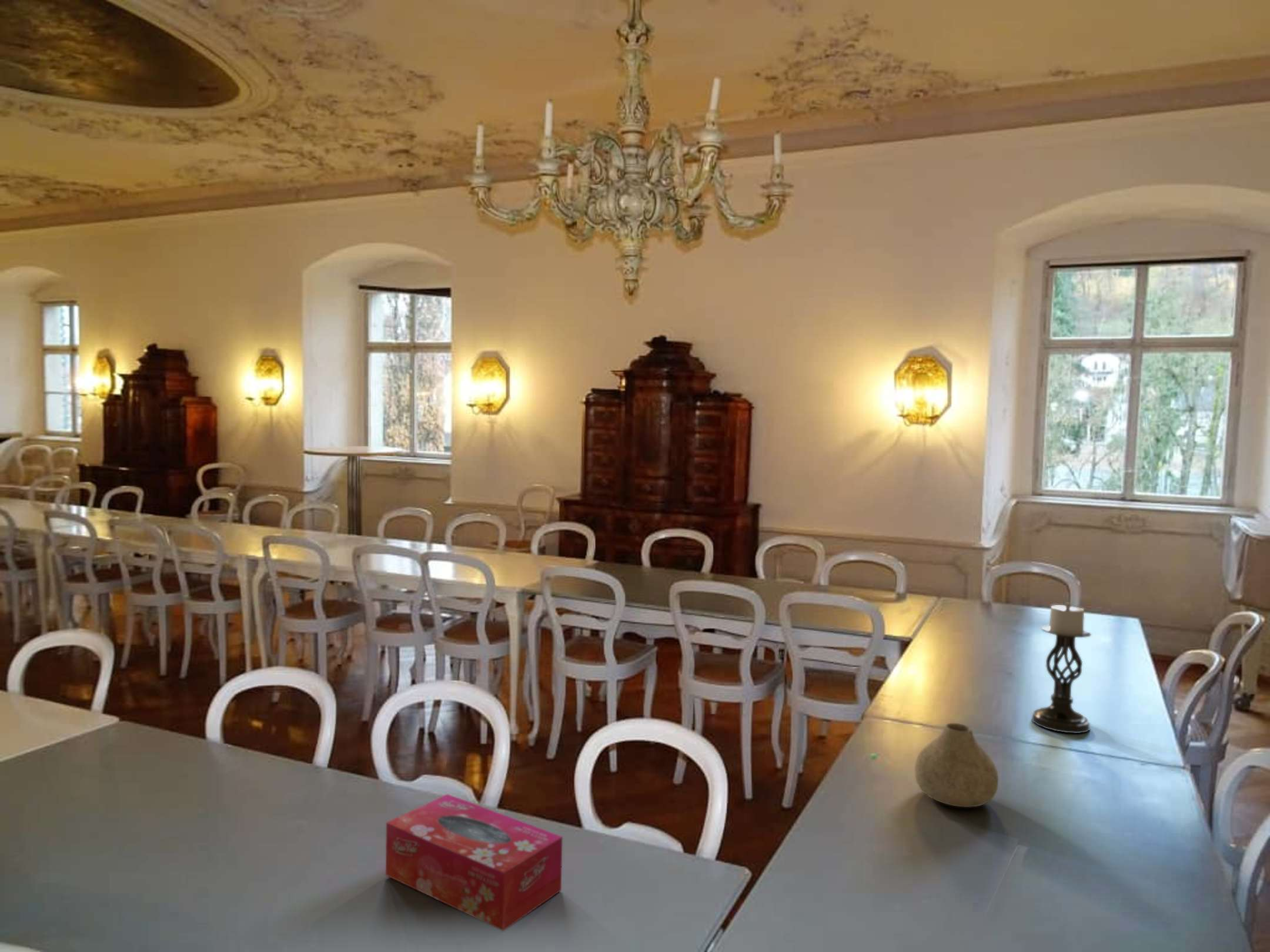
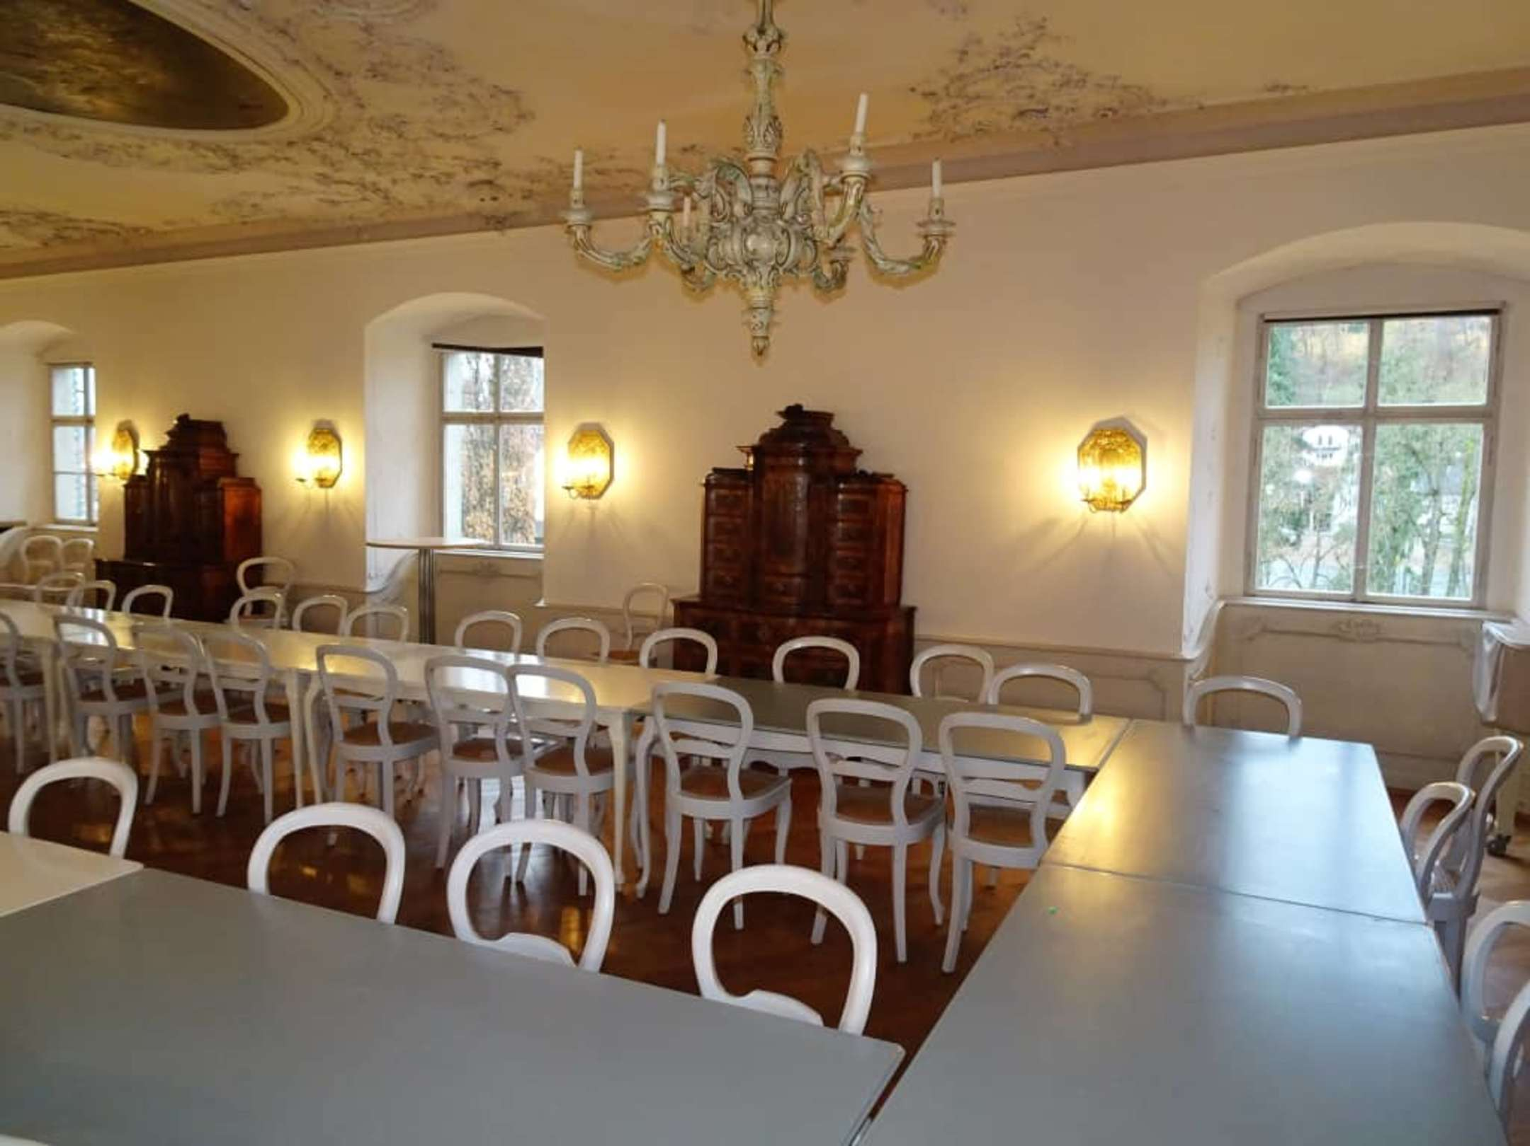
- vase [914,723,999,808]
- tissue box [385,793,563,931]
- candle holder [1031,602,1092,734]
